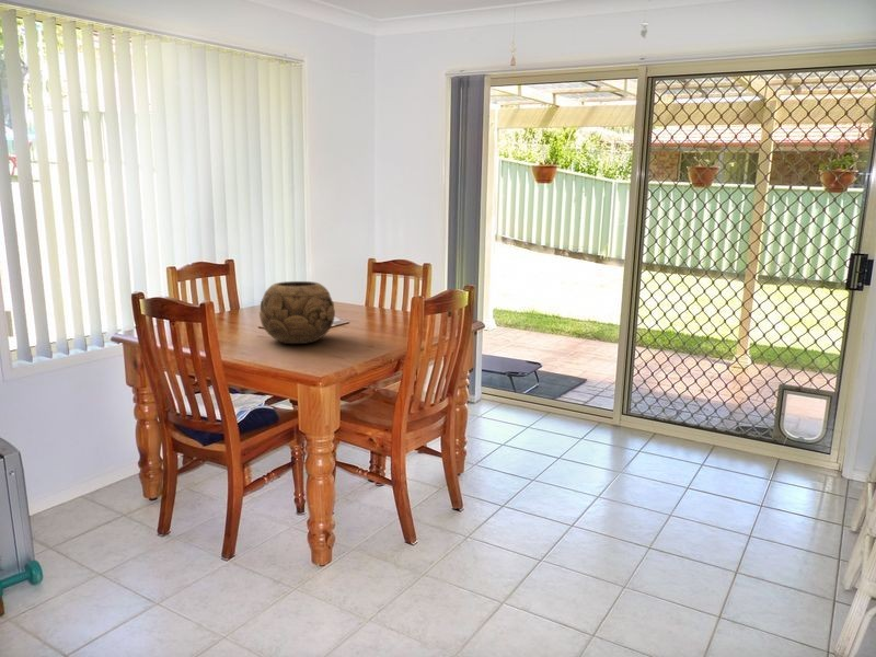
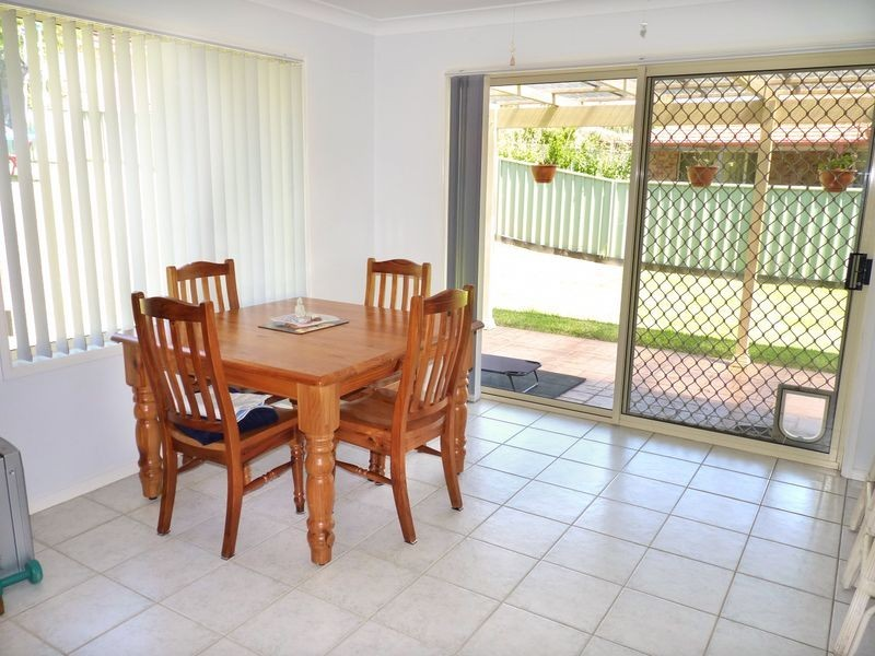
- decorative bowl [258,280,336,345]
